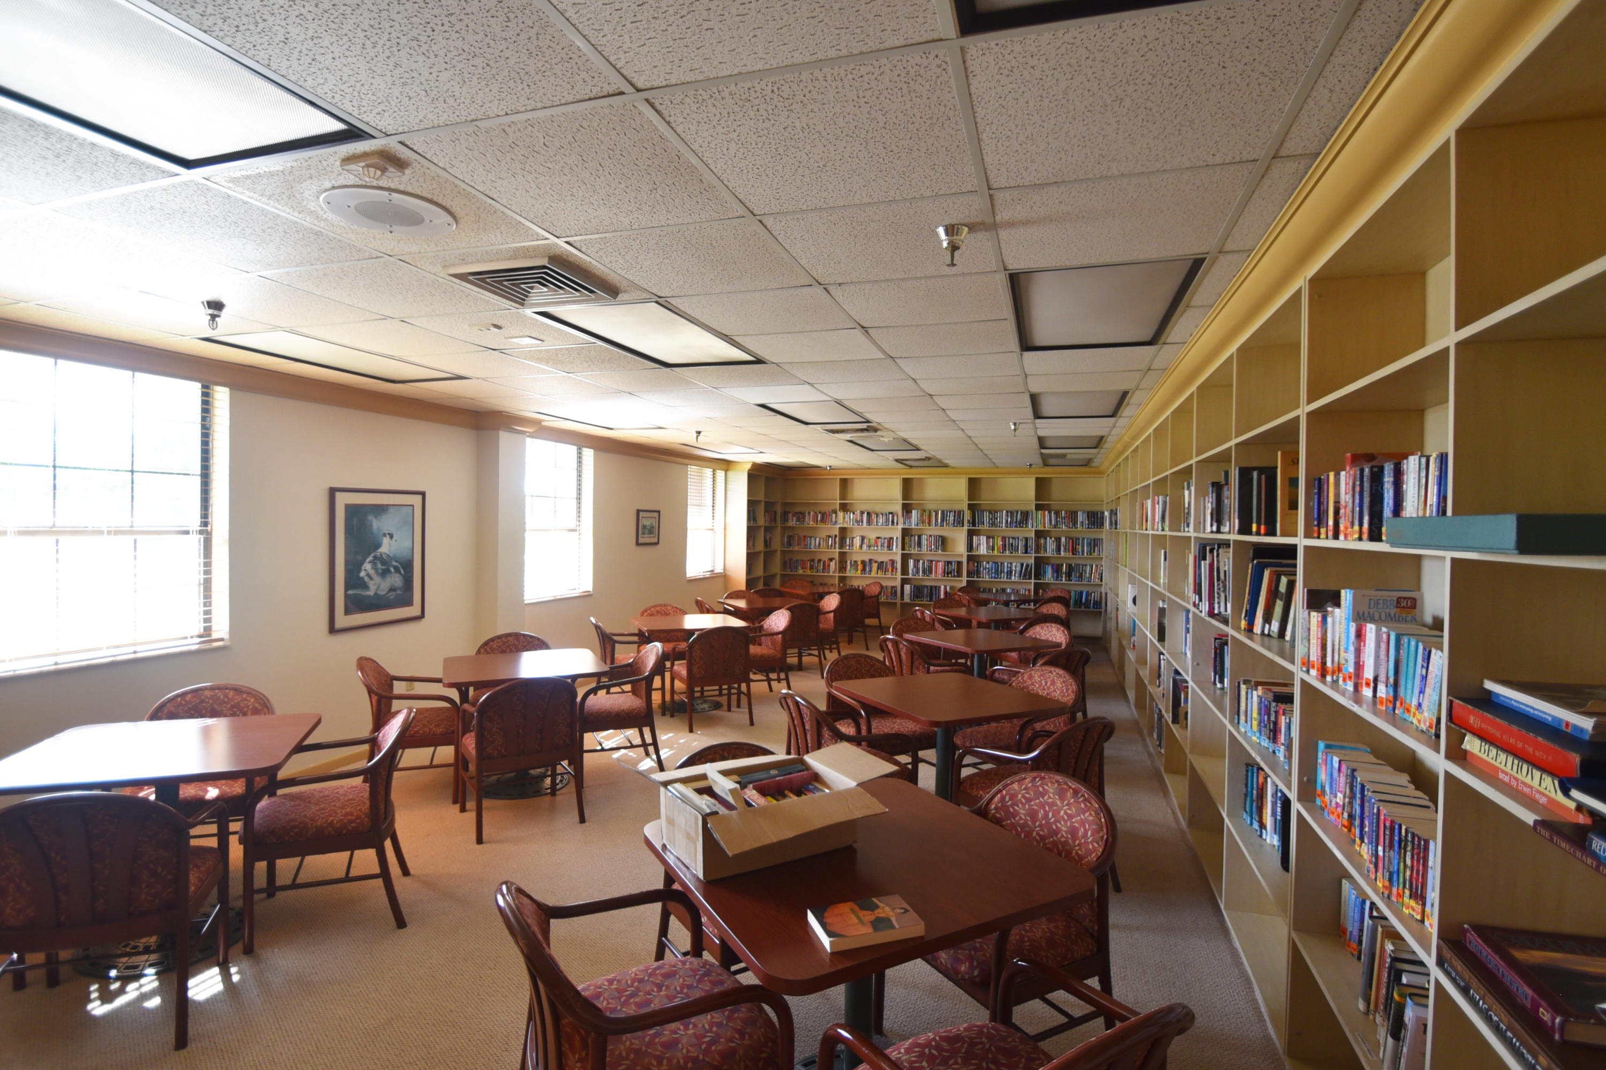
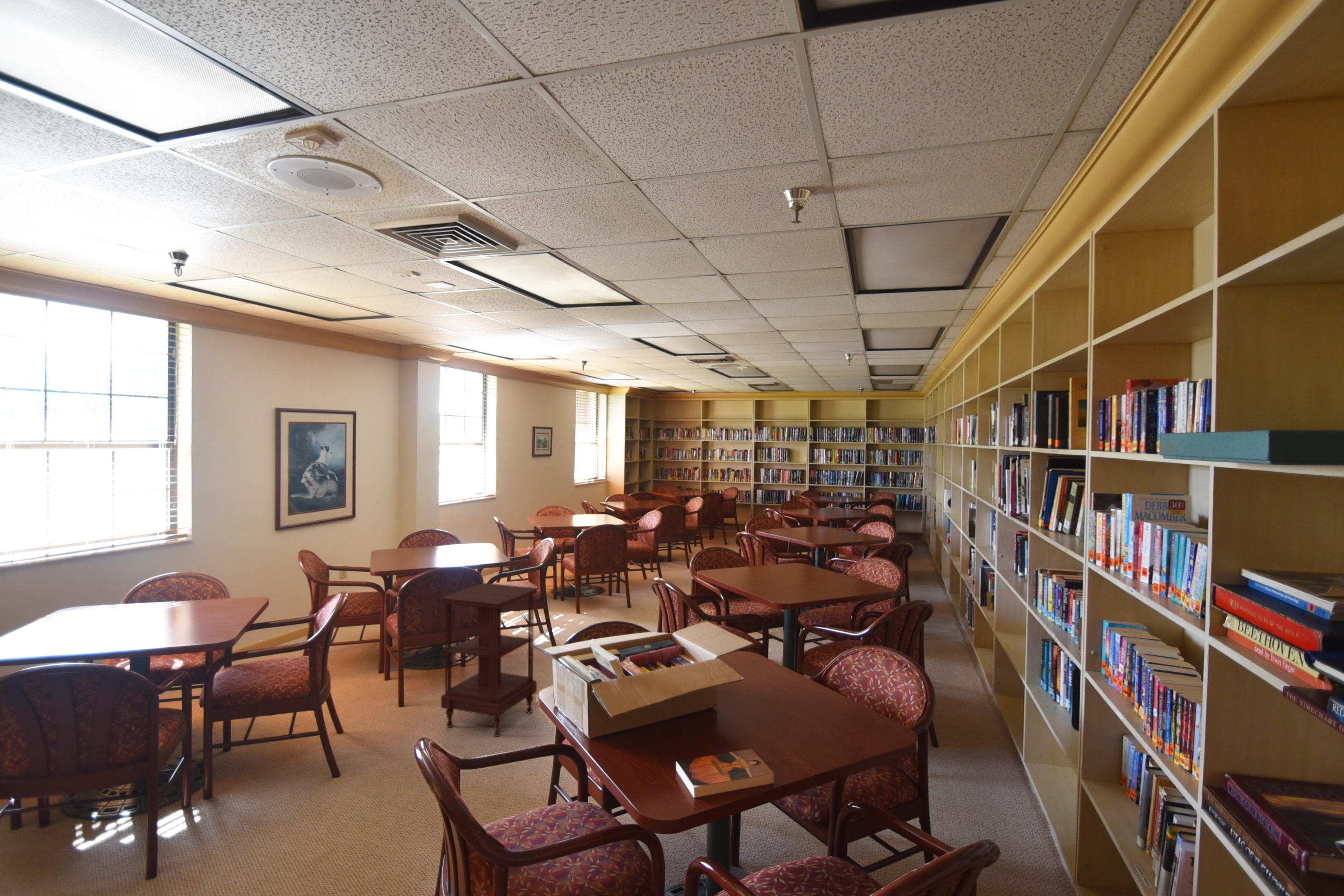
+ side table [439,582,539,737]
